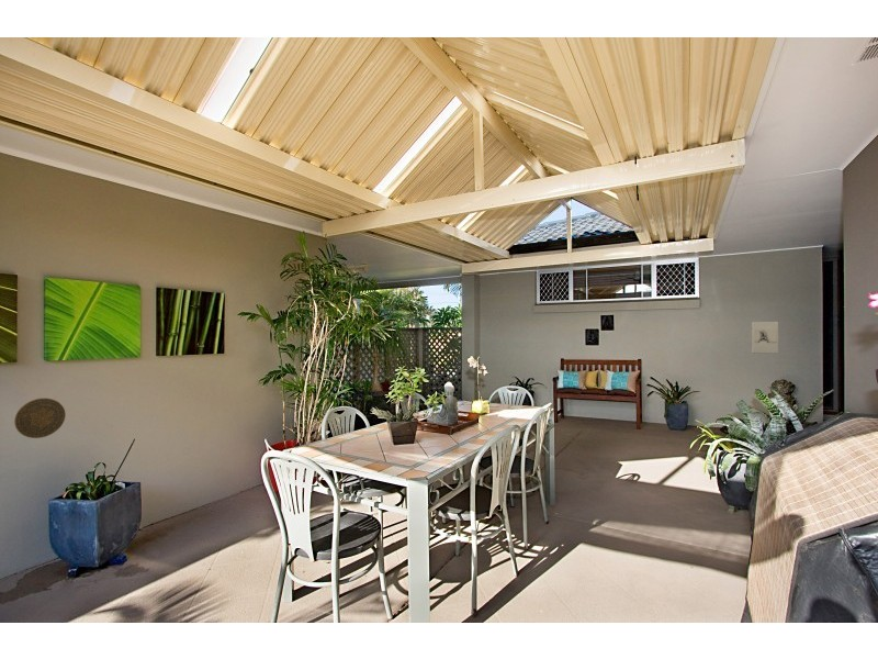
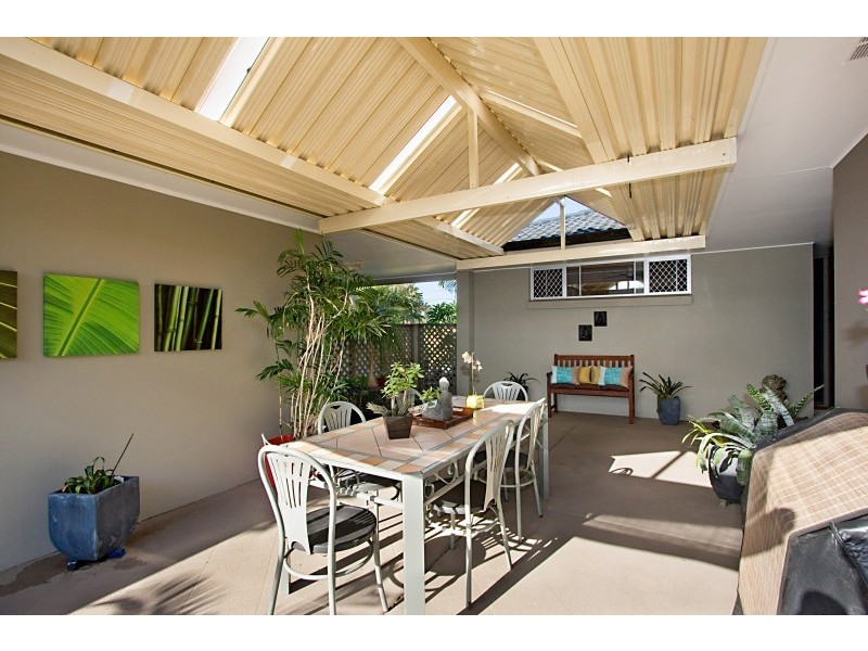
- wall sculpture [751,321,779,355]
- decorative plate [13,398,67,439]
